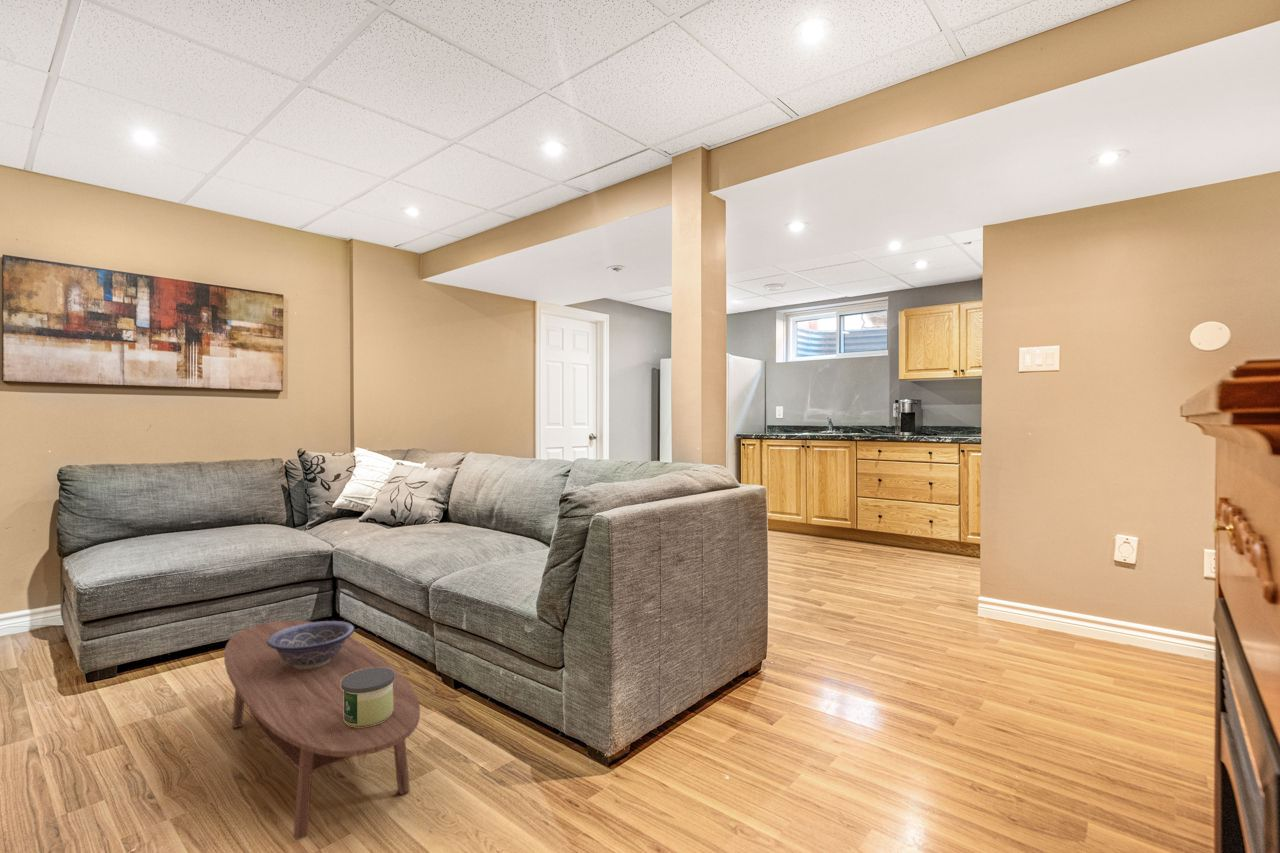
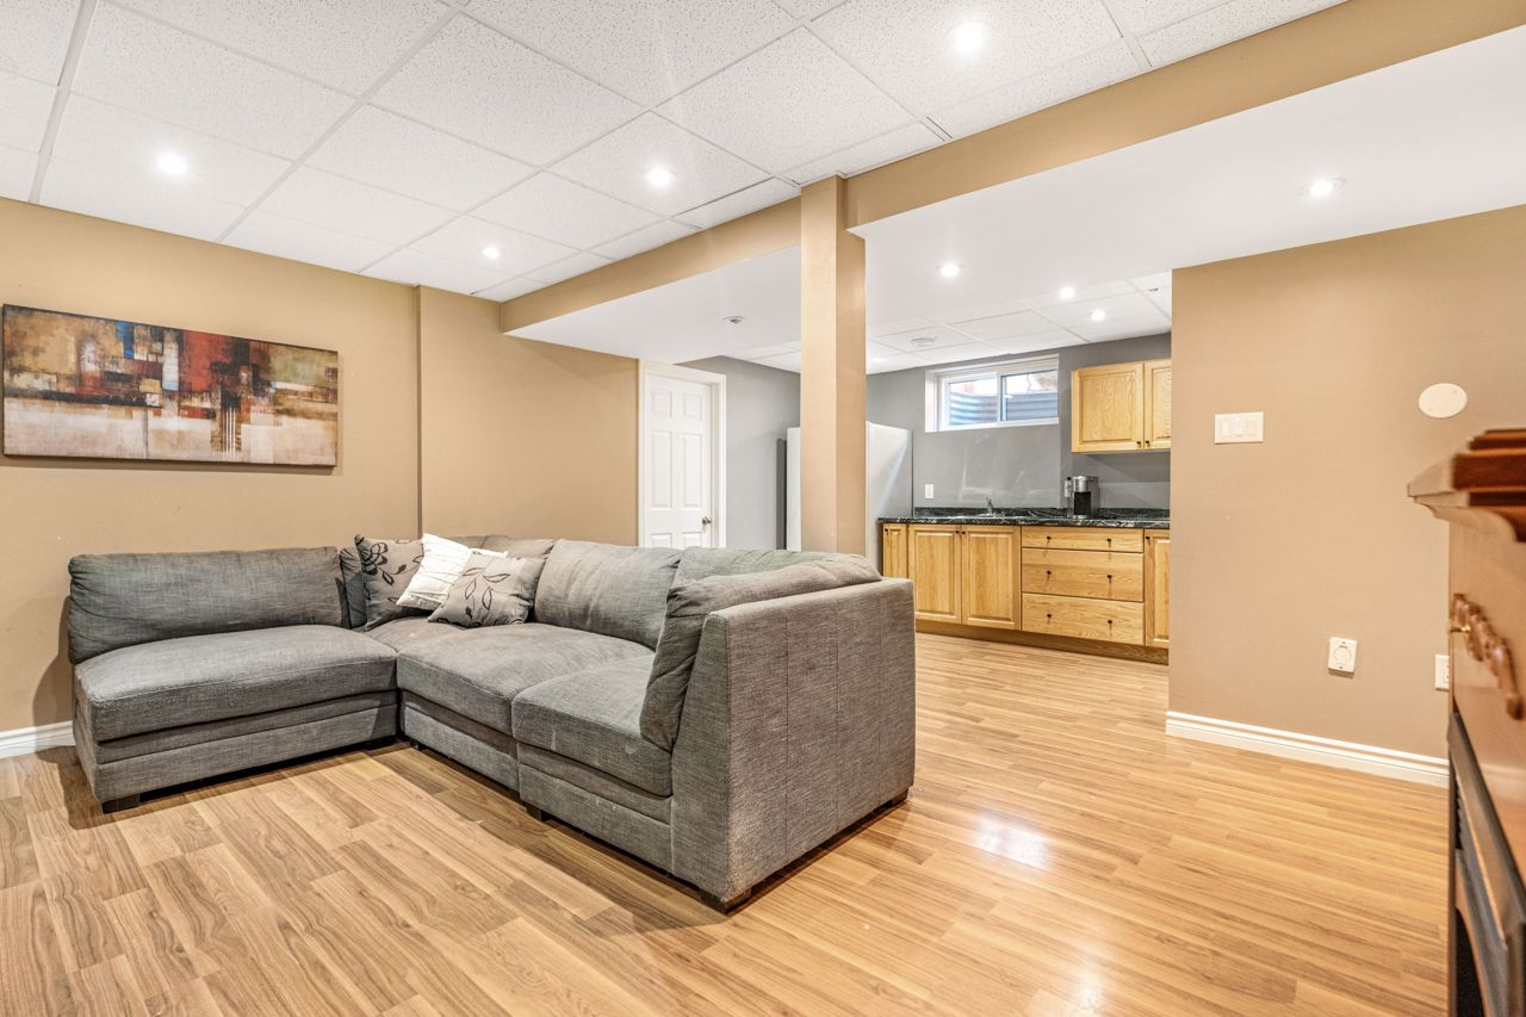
- decorative bowl [267,620,356,669]
- candle [341,667,395,727]
- coffee table [223,619,421,841]
